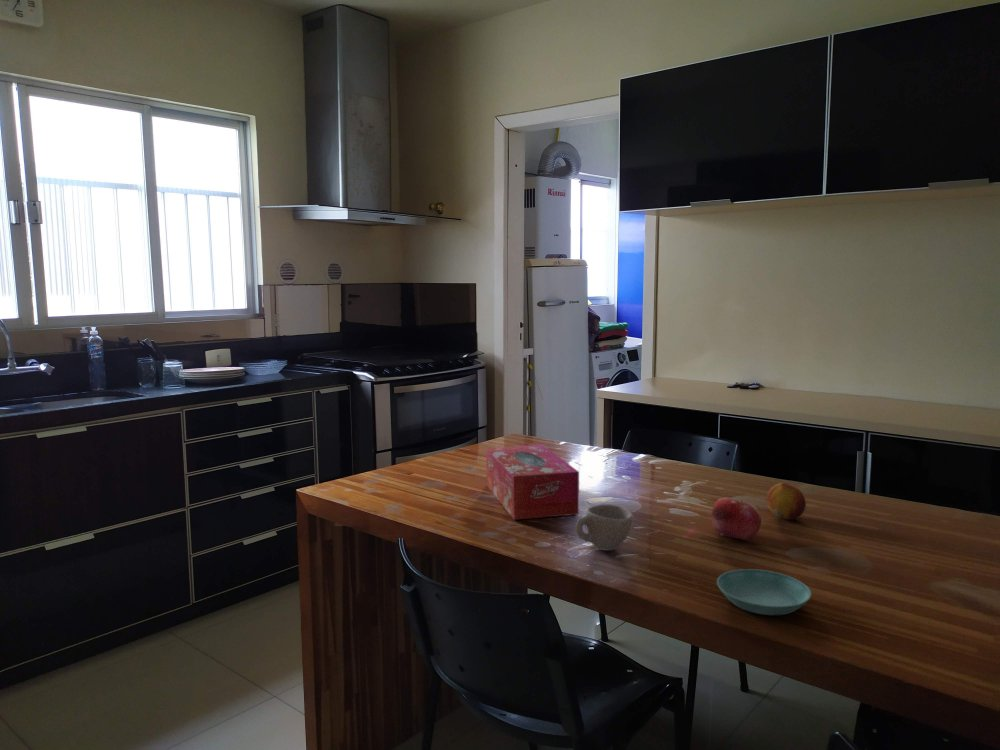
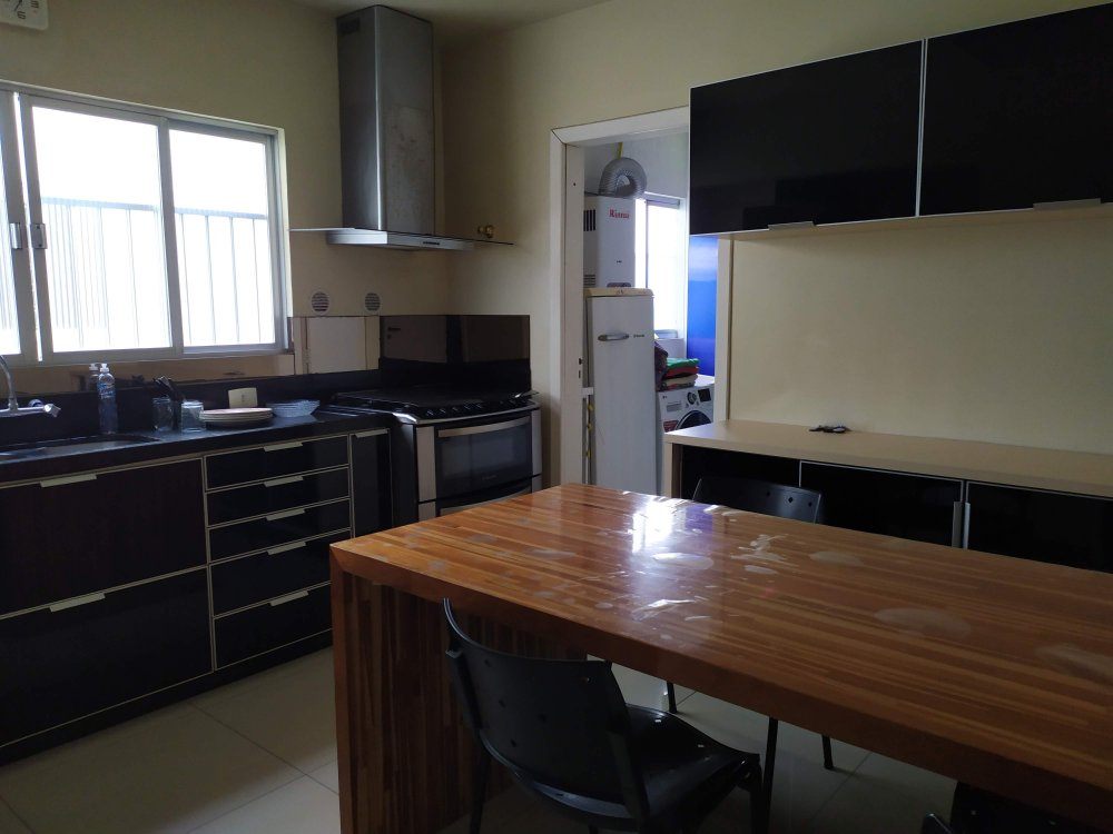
- cup [574,503,634,552]
- tissue box [485,444,580,521]
- fruit [765,482,807,521]
- fruit [710,497,762,541]
- saucer [716,568,812,616]
